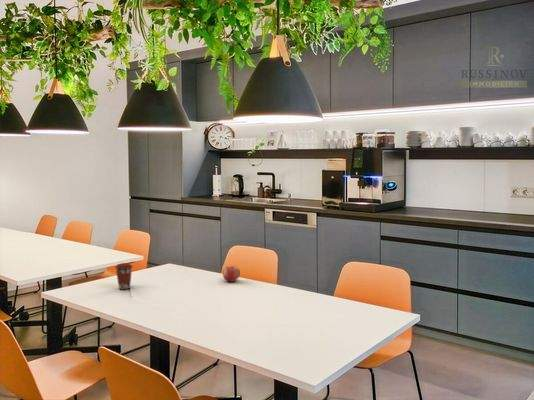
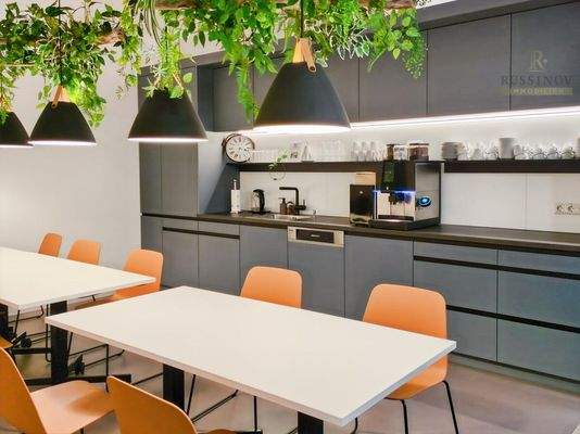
- fruit [222,265,241,283]
- coffee cup [114,262,134,291]
